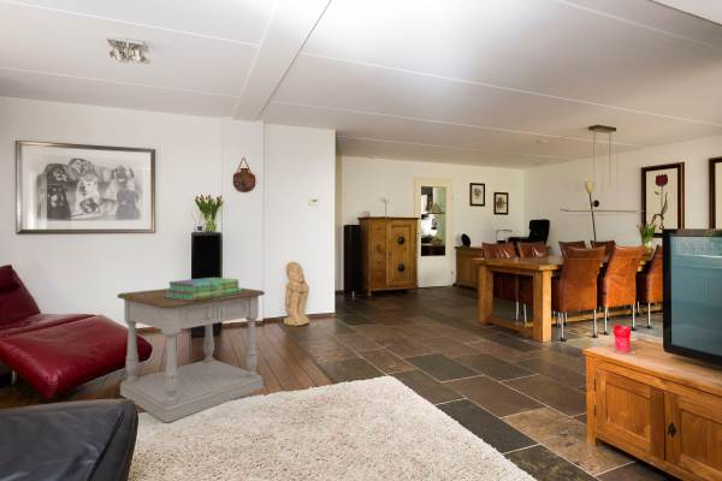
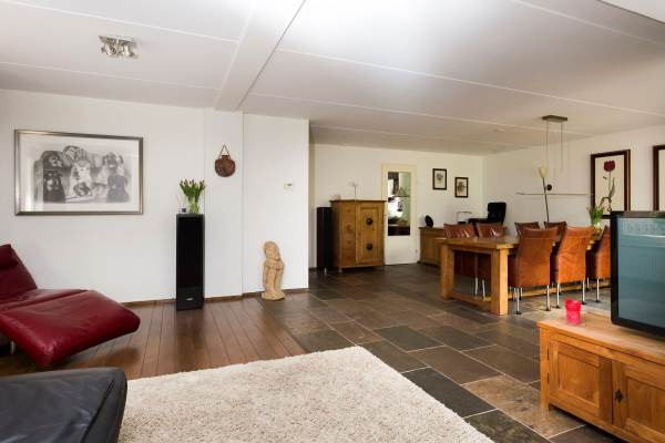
- side table [116,287,266,423]
- stack of books [166,277,242,301]
